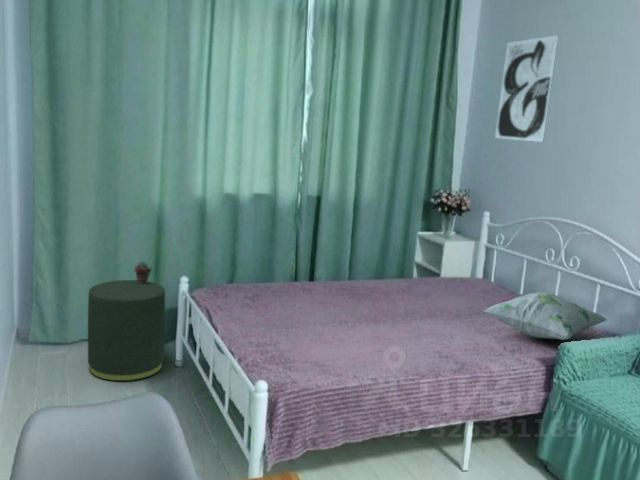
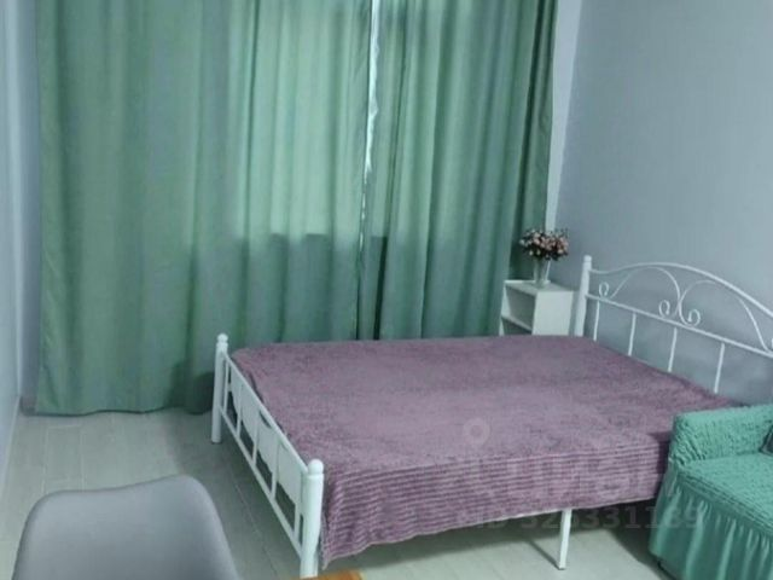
- potted succulent [134,260,152,283]
- ottoman [87,279,166,382]
- decorative pillow [483,292,609,341]
- wall art [494,34,560,143]
